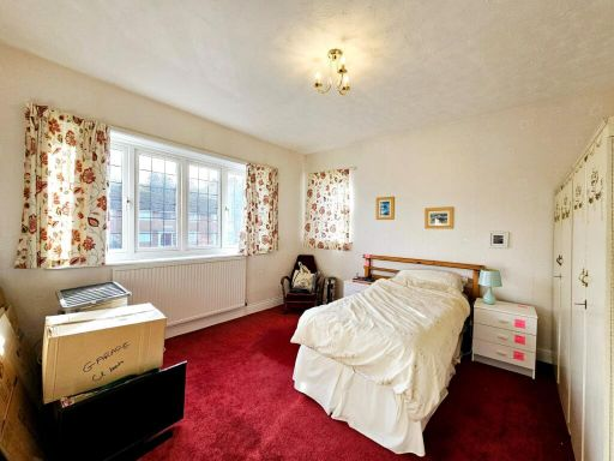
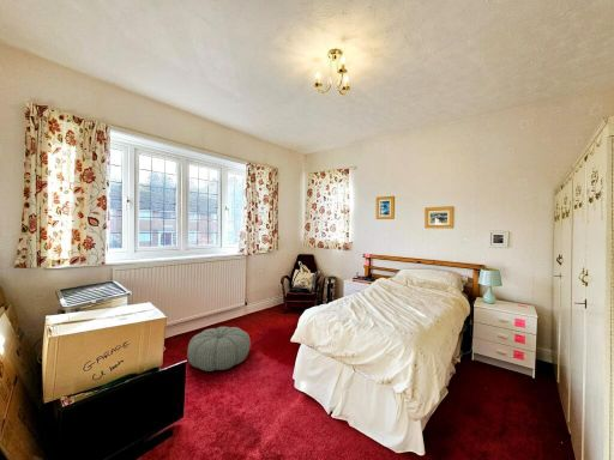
+ pouf [186,326,252,373]
